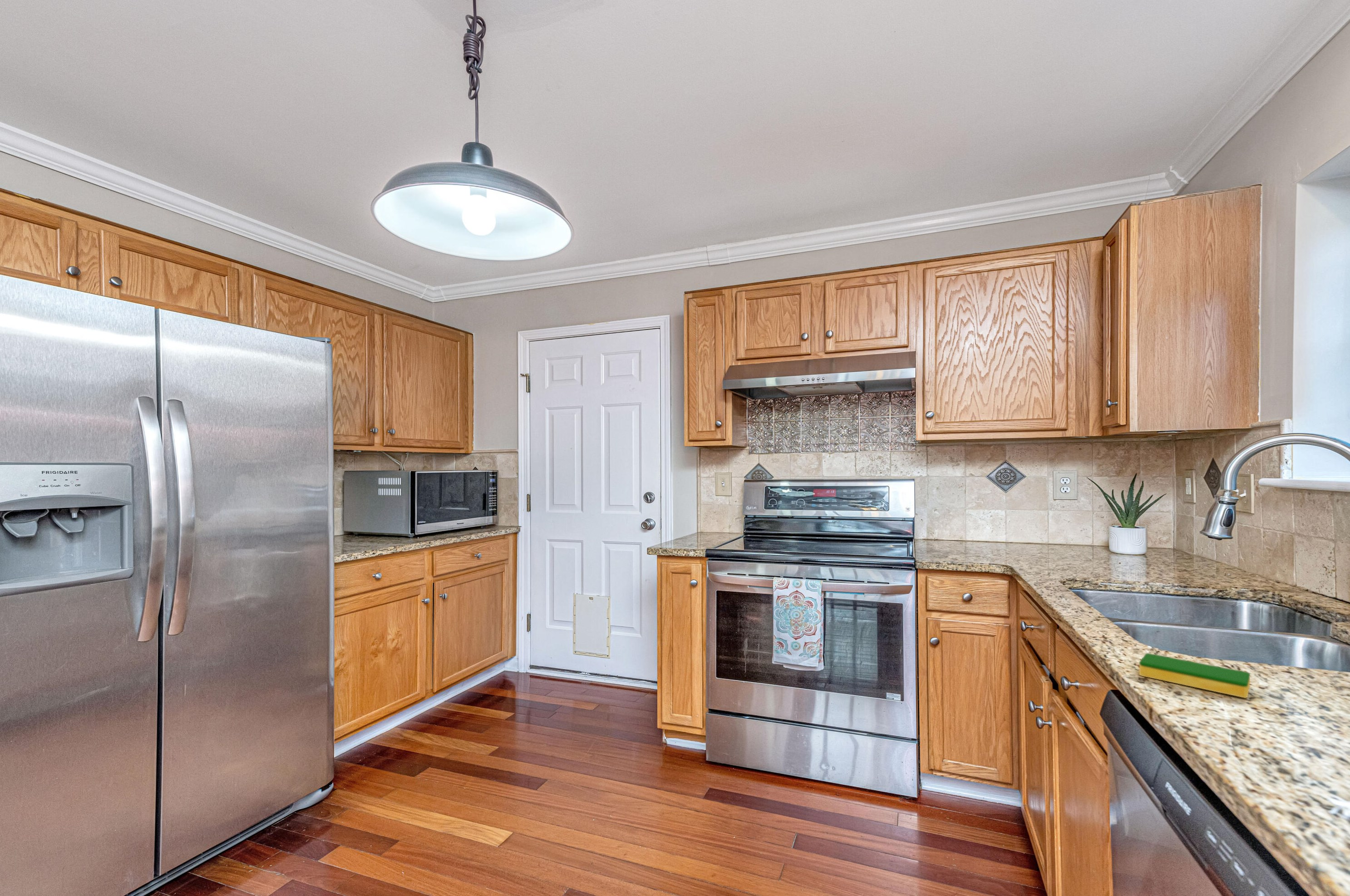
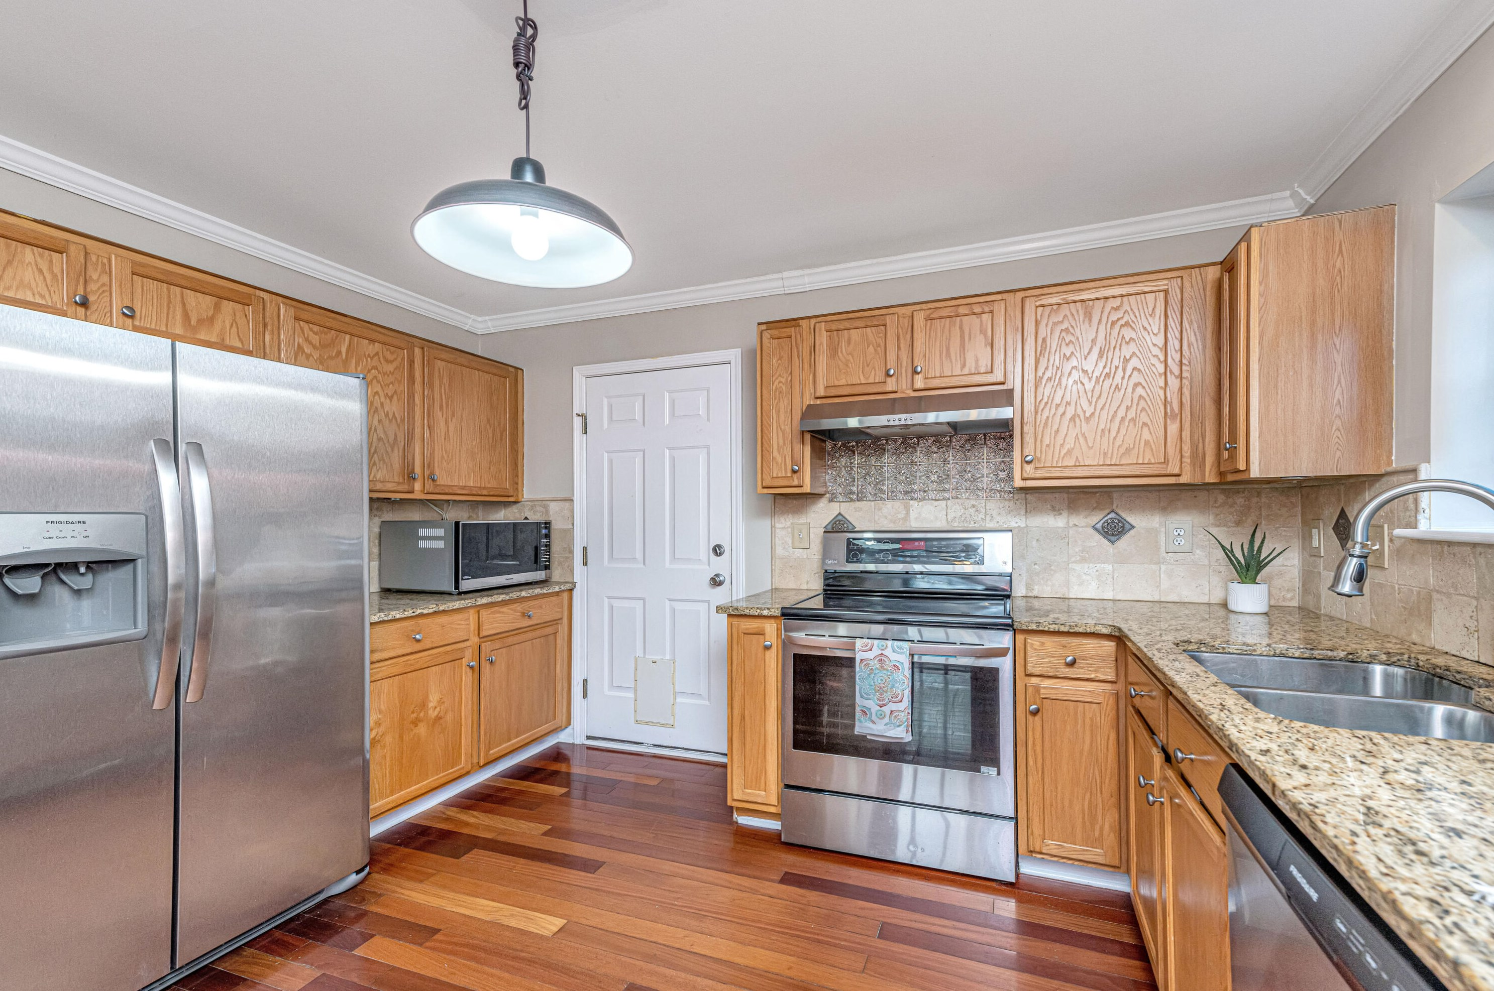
- dish sponge [1139,653,1251,699]
